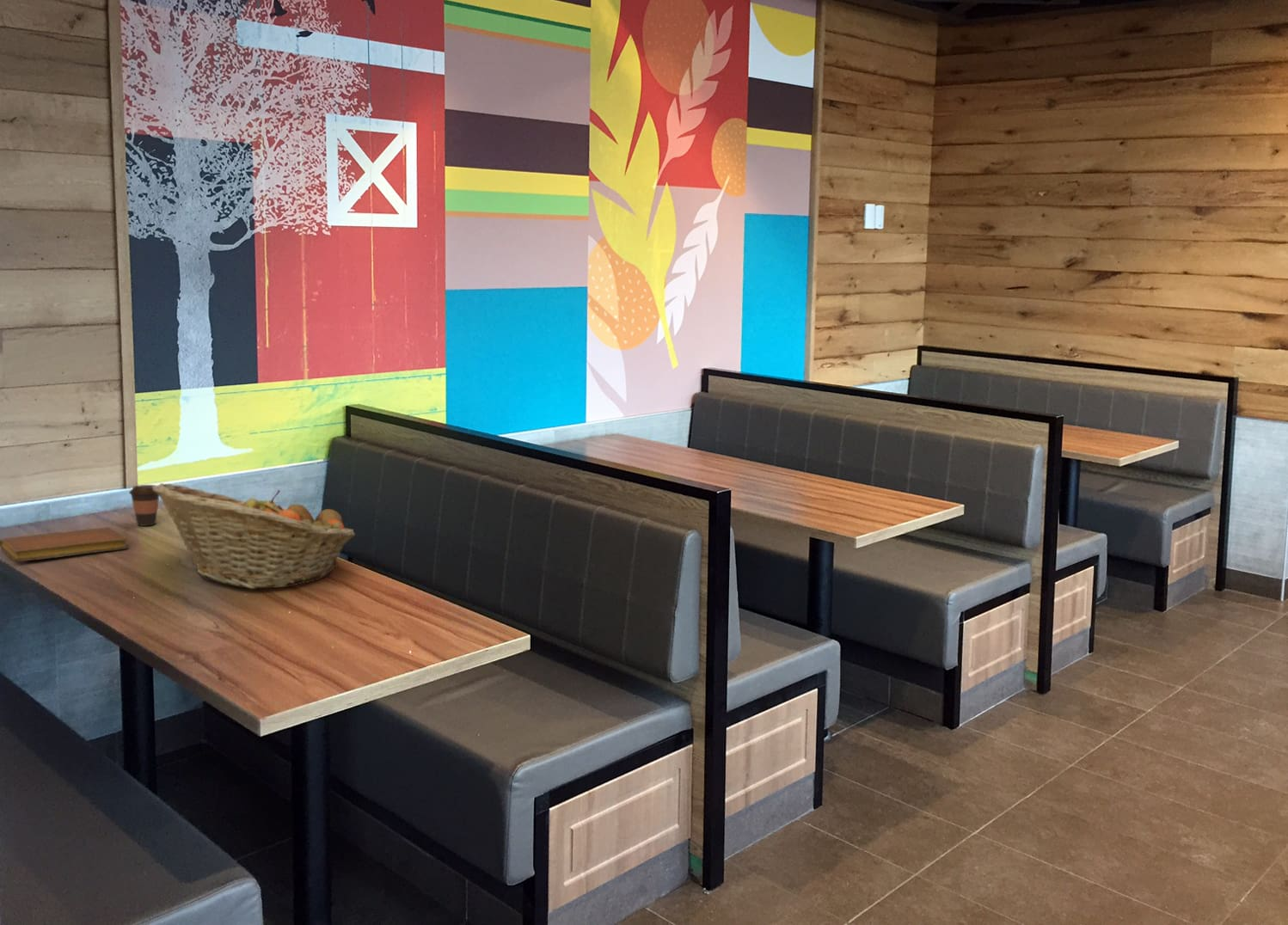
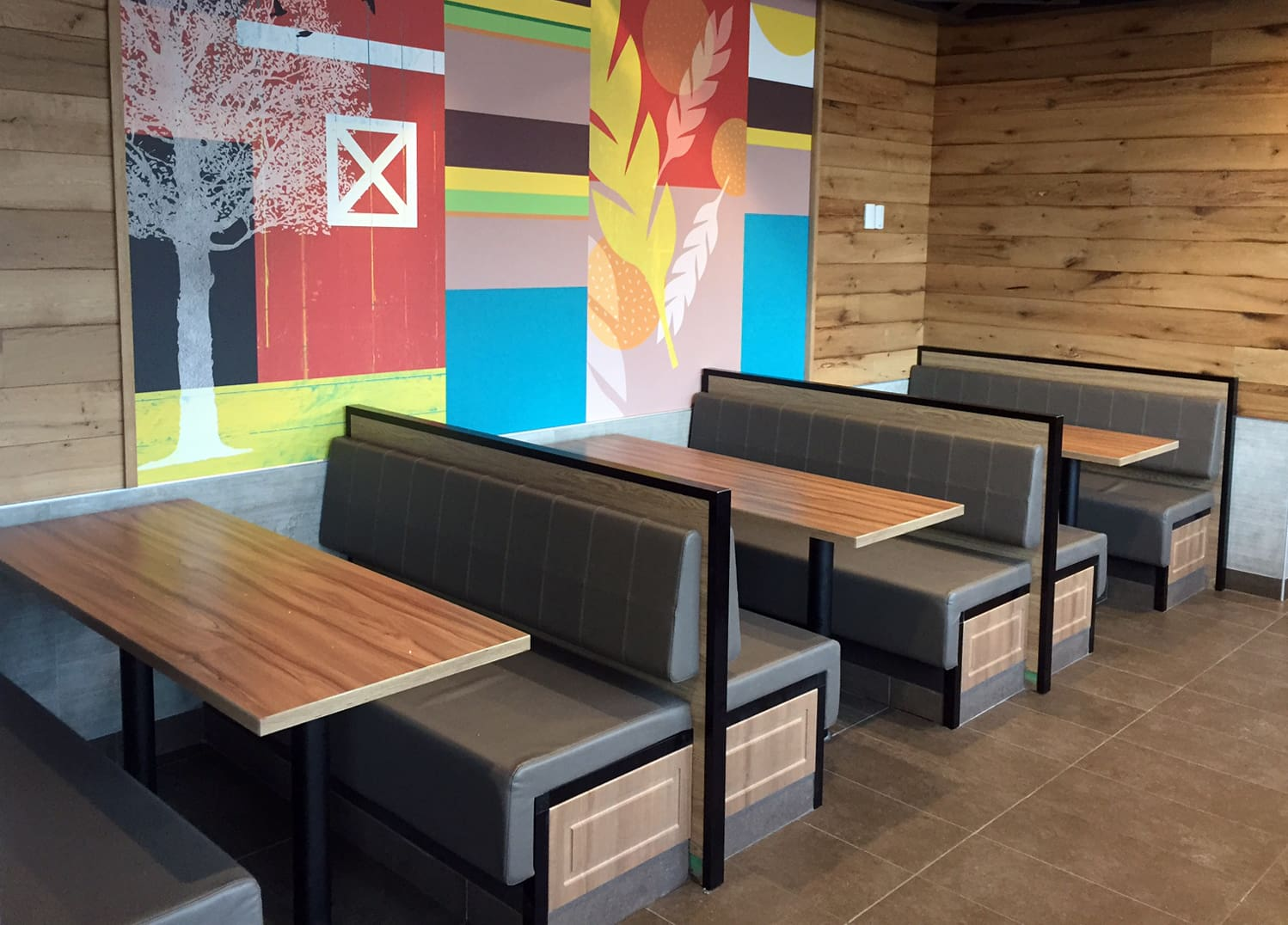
- notebook [0,526,129,562]
- fruit basket [152,482,356,590]
- coffee cup [128,484,160,527]
